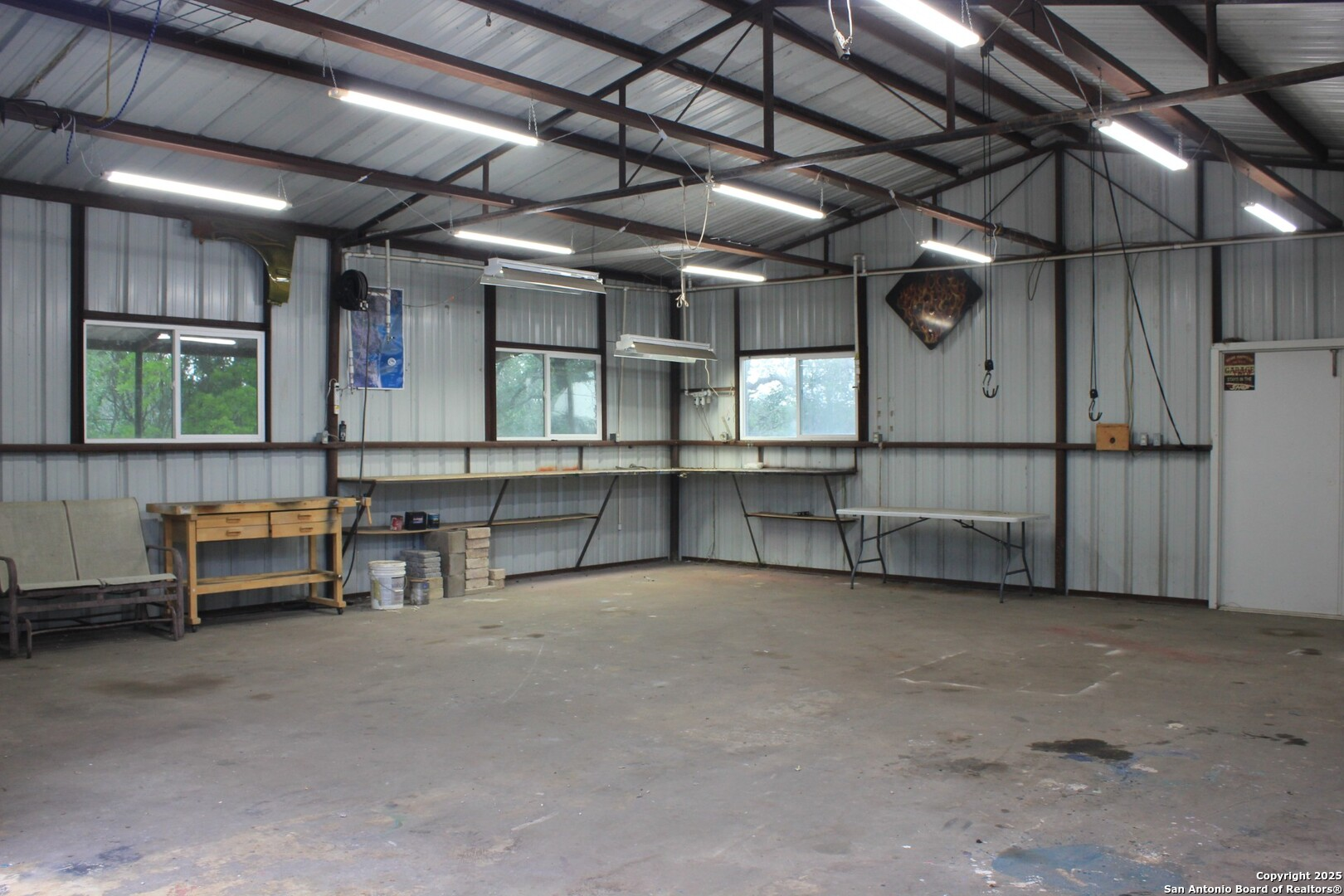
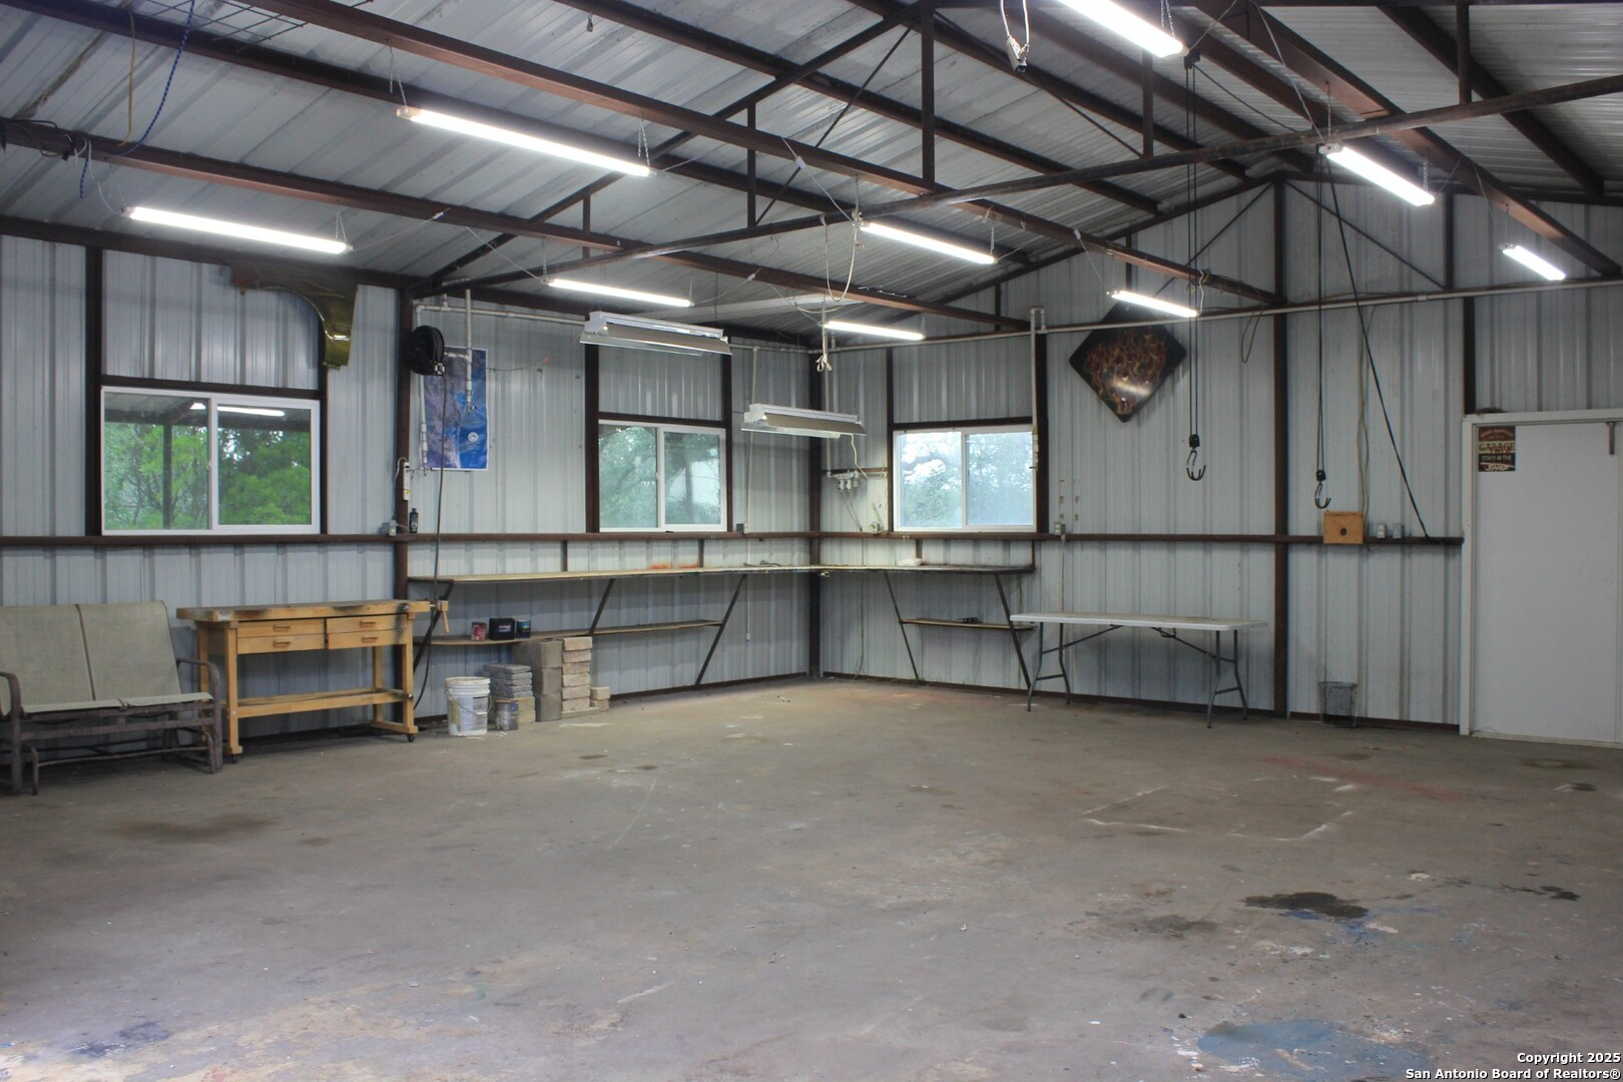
+ waste bin [1315,680,1361,728]
